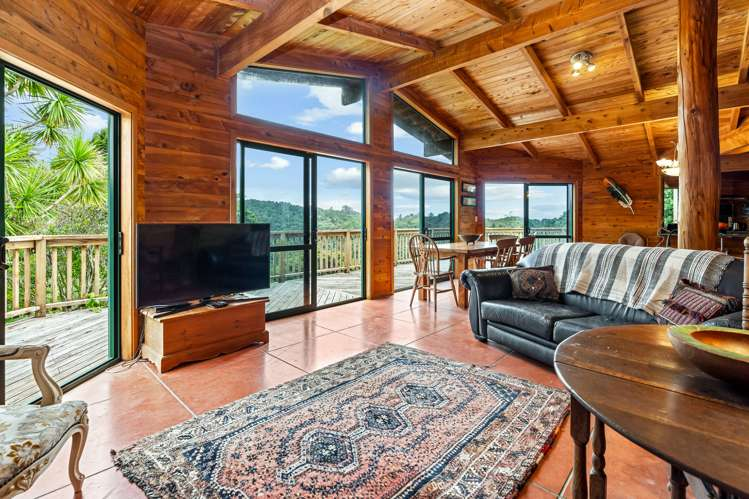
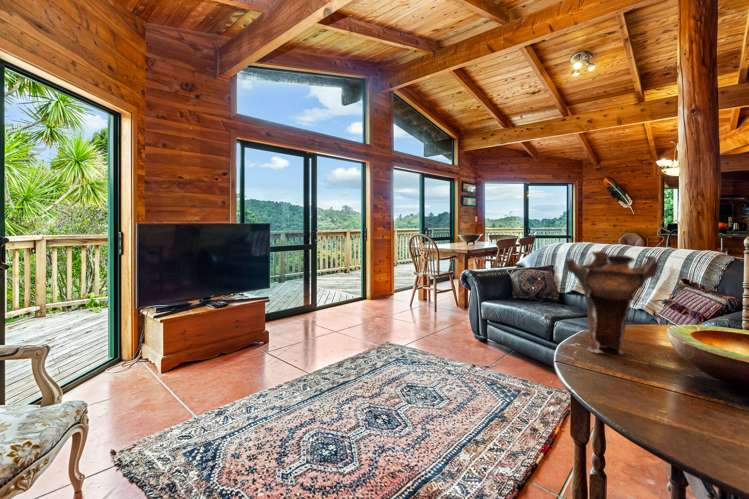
+ vase [565,250,659,355]
